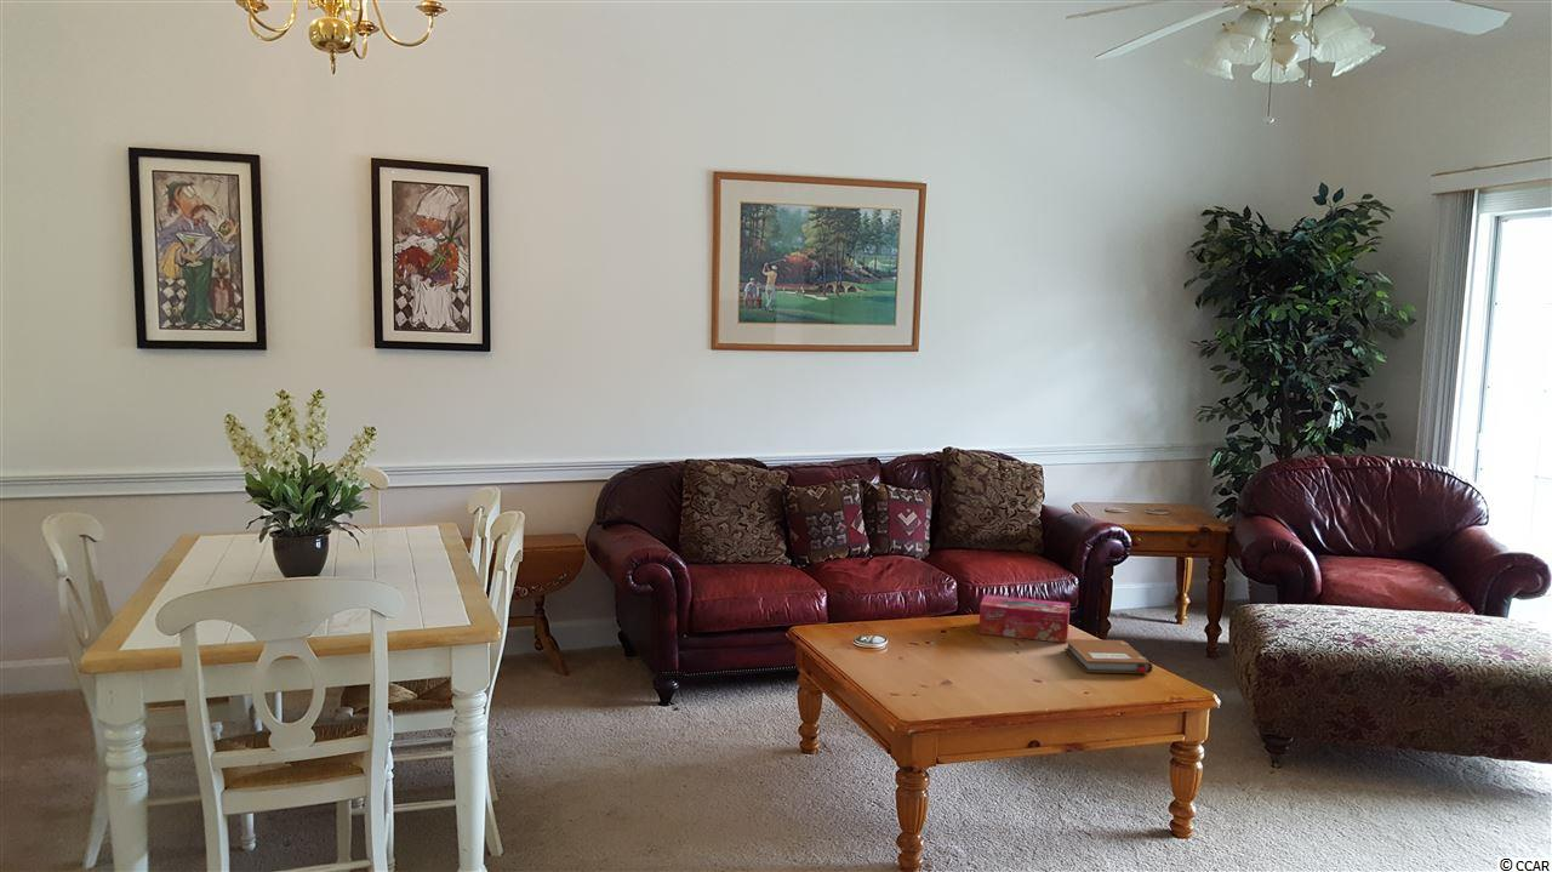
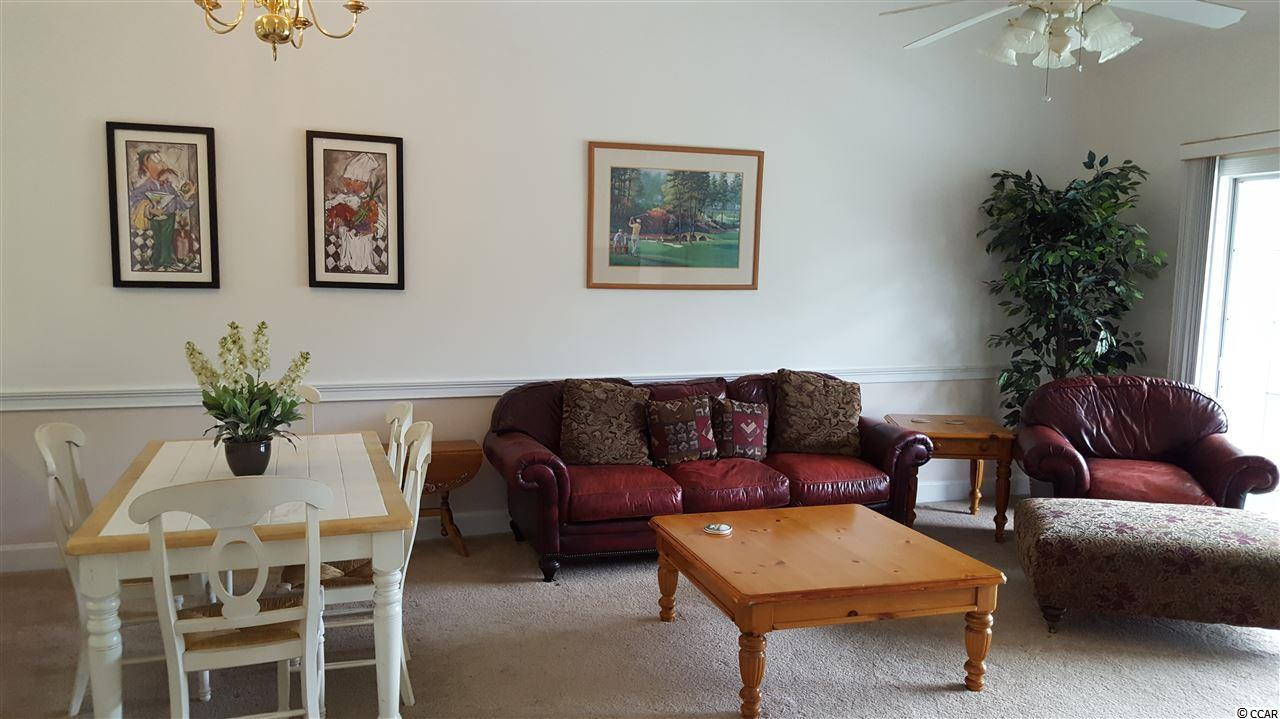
- tissue box [977,593,1071,644]
- notebook [1063,638,1153,674]
